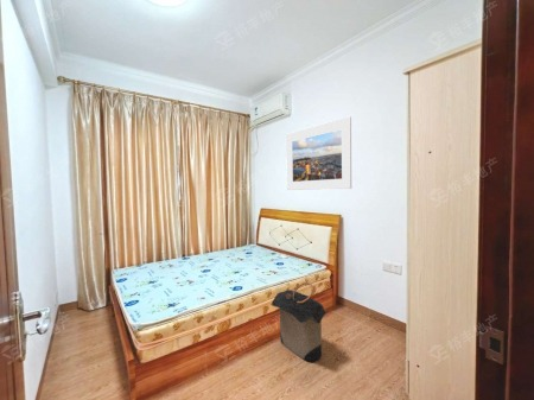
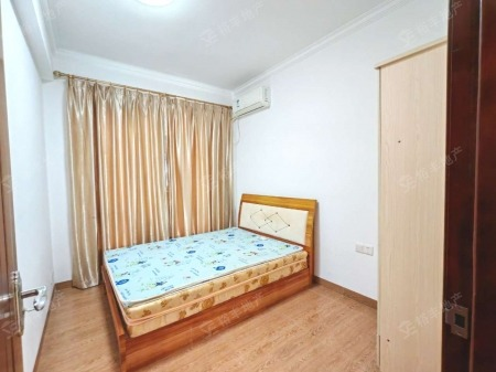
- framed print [285,115,352,191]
- laundry hamper [271,281,328,363]
